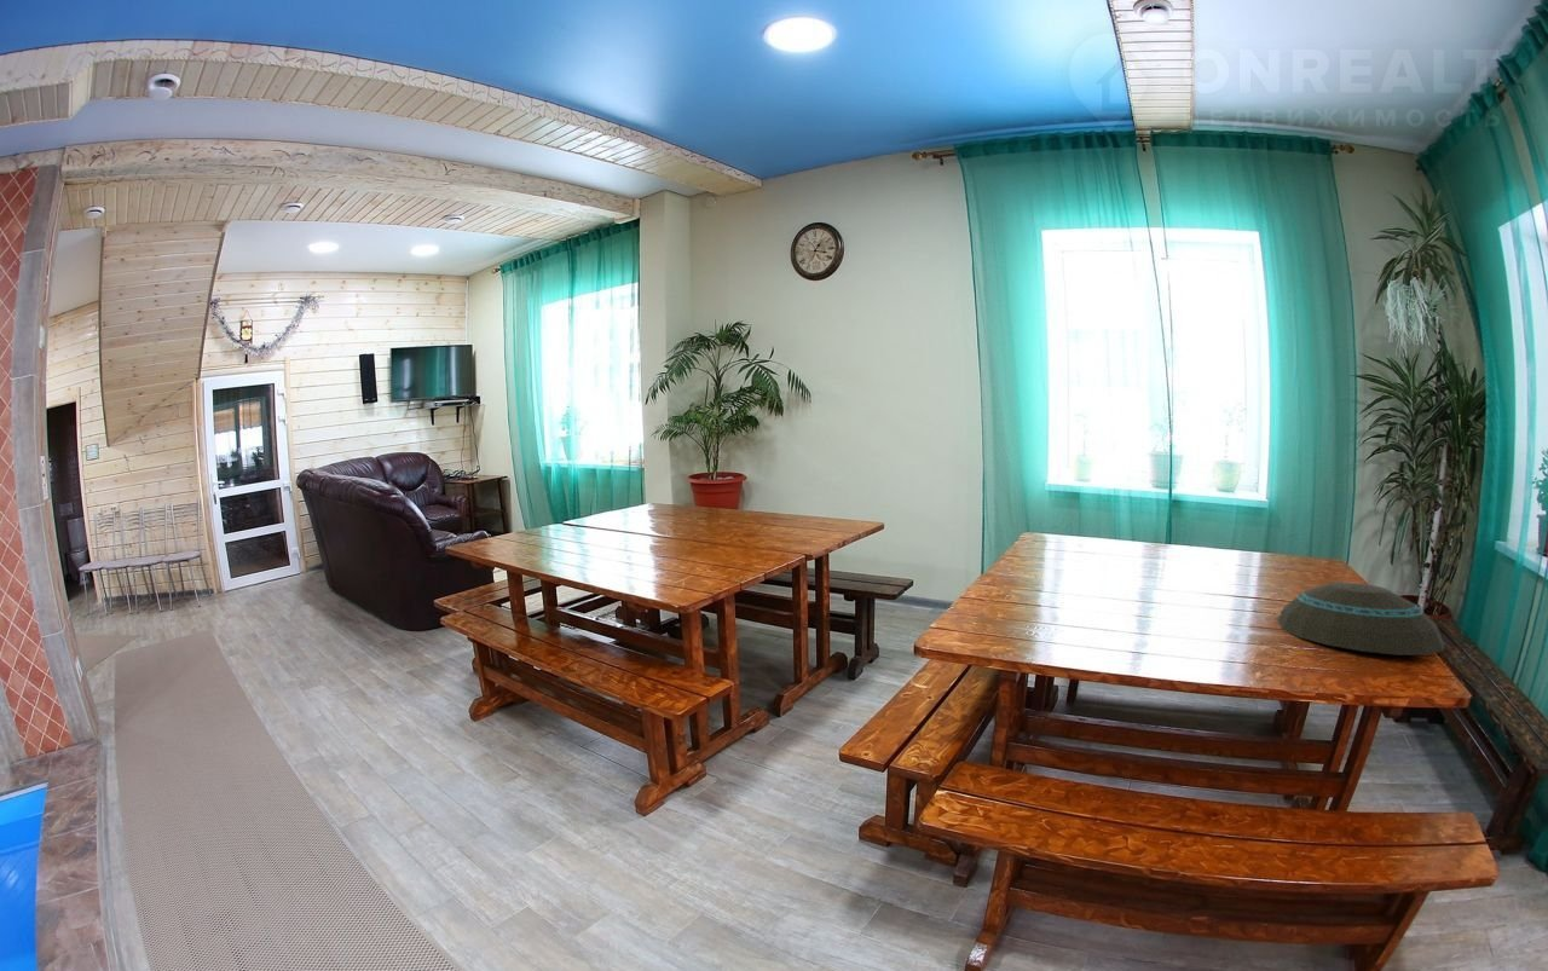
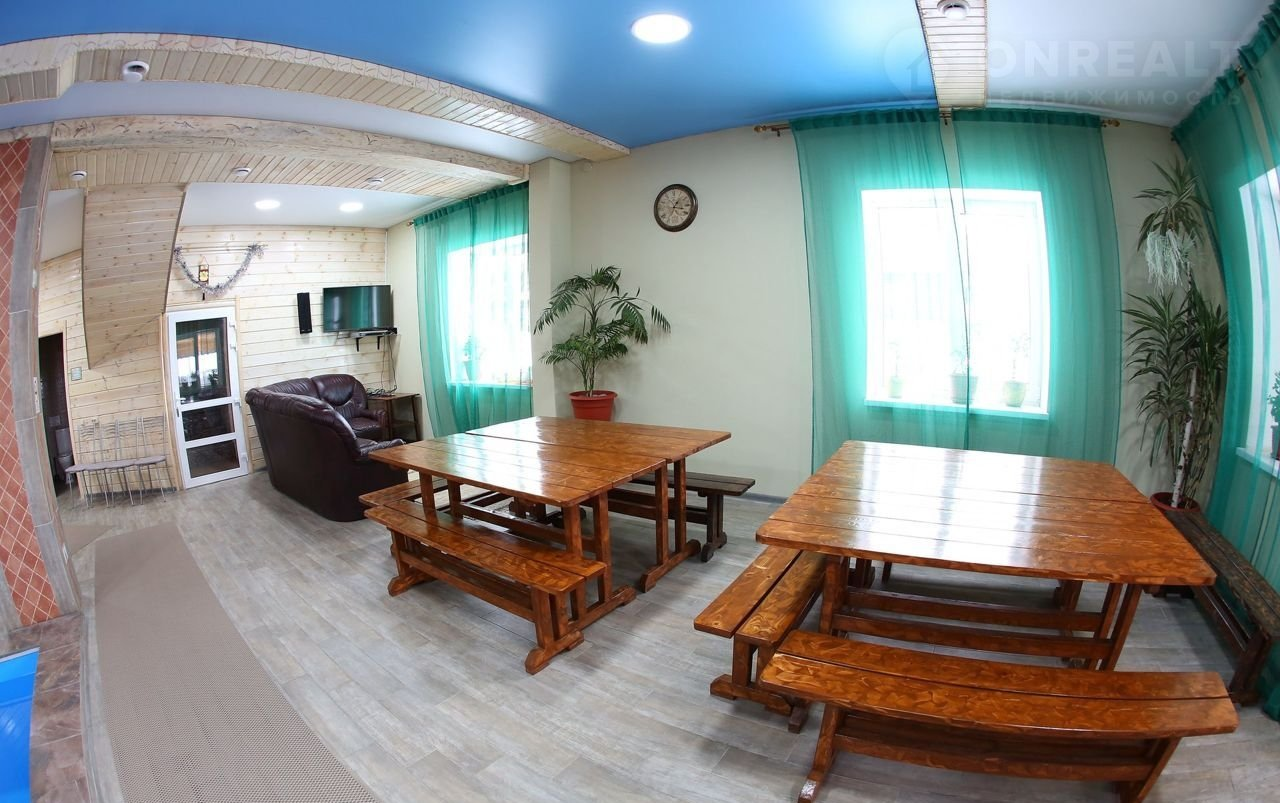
- bowl [1276,580,1445,657]
